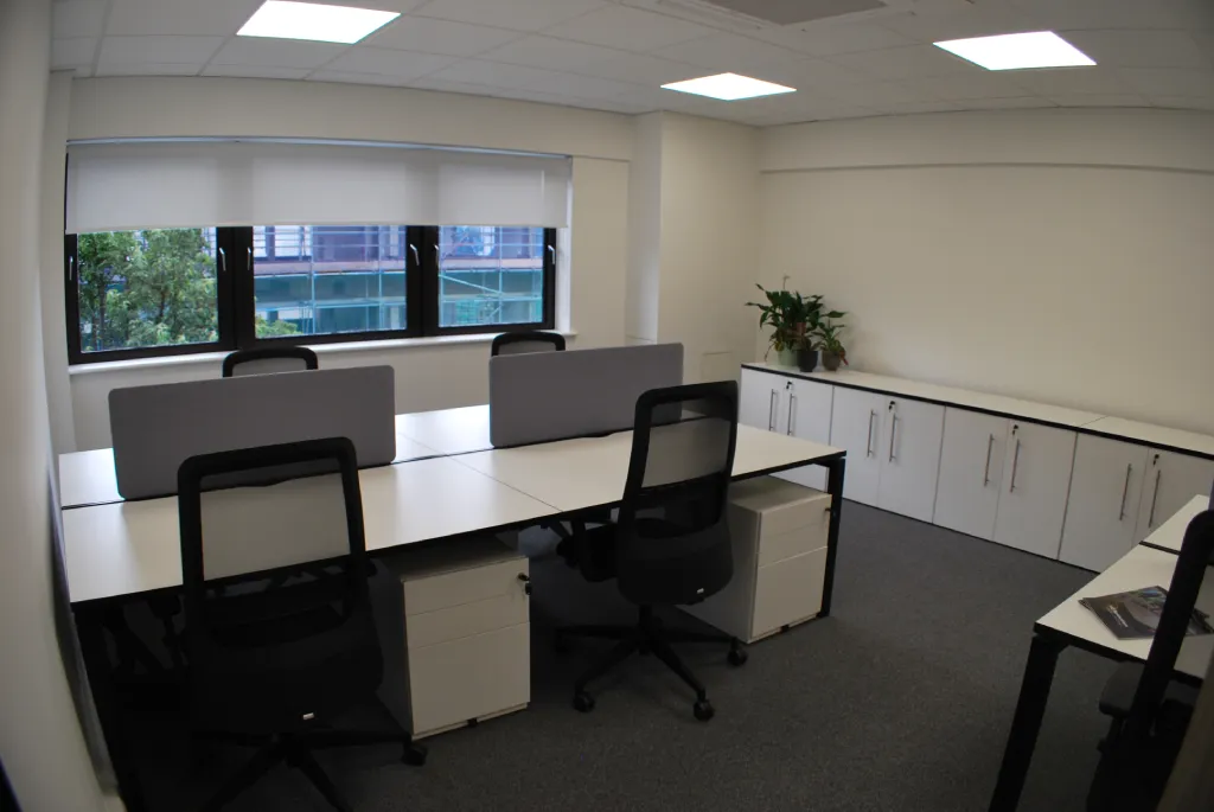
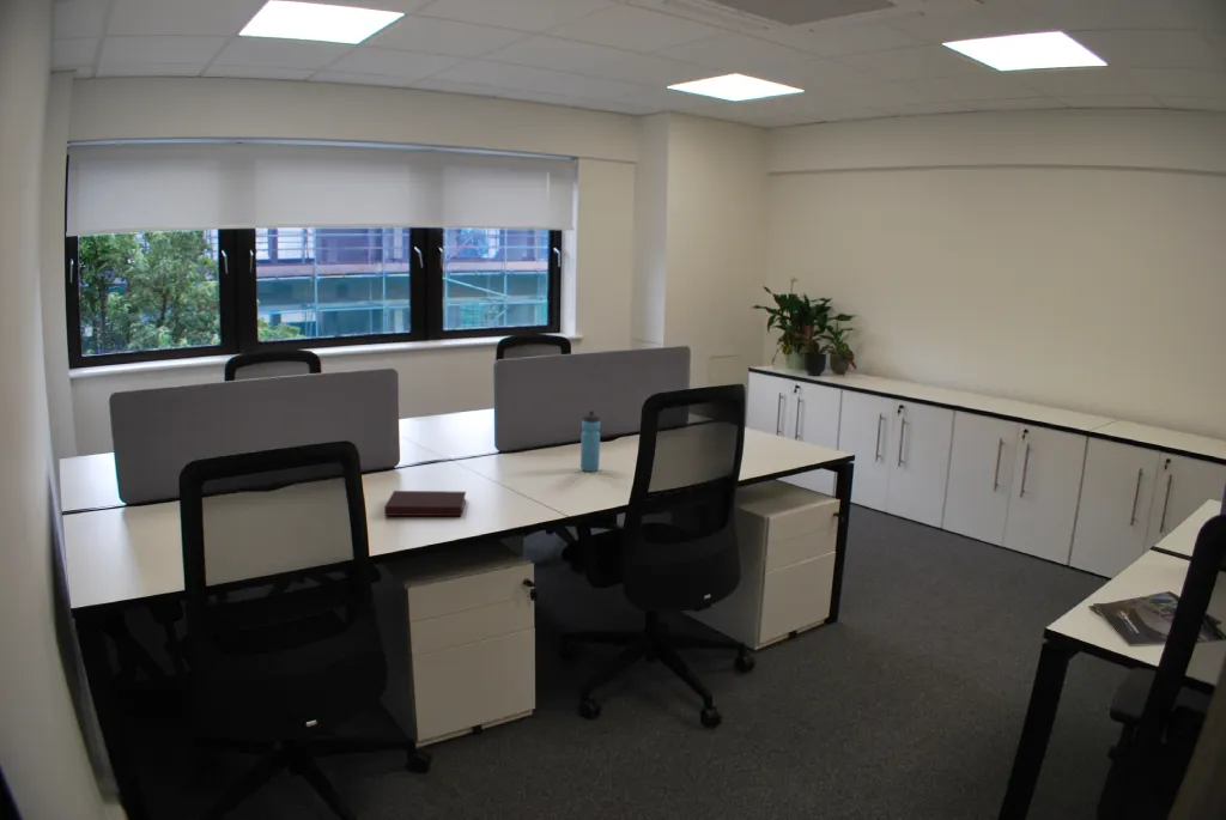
+ notebook [383,490,467,517]
+ water bottle [579,409,601,473]
